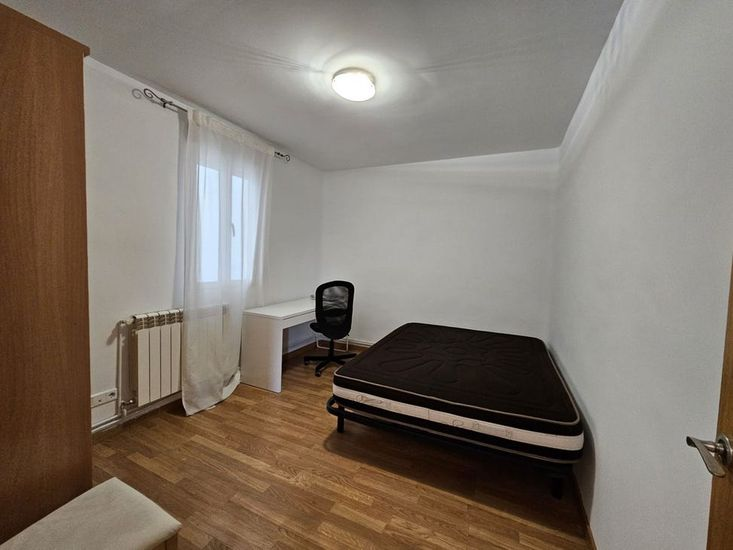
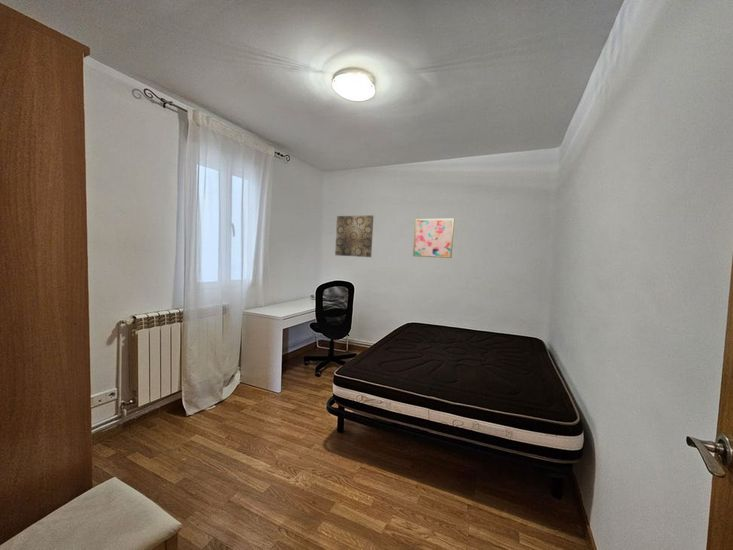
+ wall art [412,218,455,259]
+ wall art [334,214,375,258]
